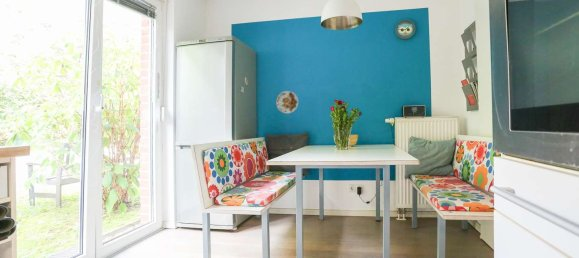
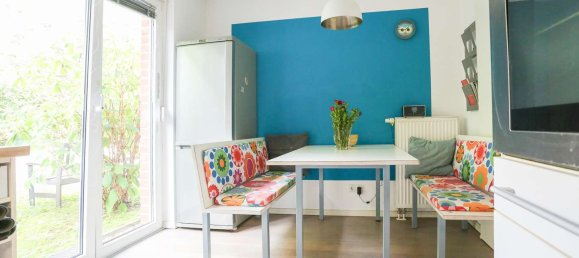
- decorative plate [275,90,299,114]
